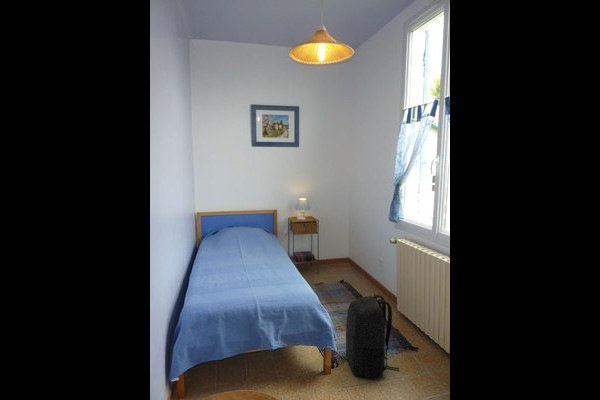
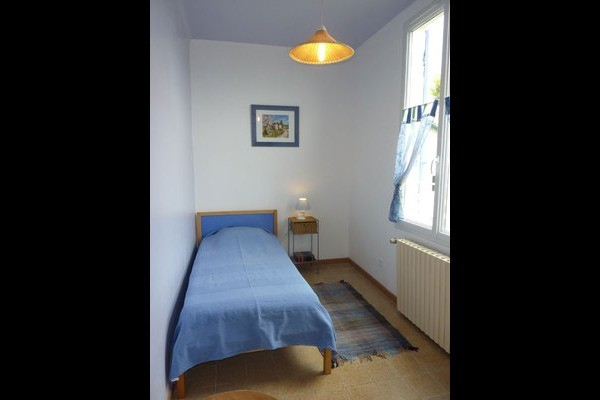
- backpack [345,293,400,378]
